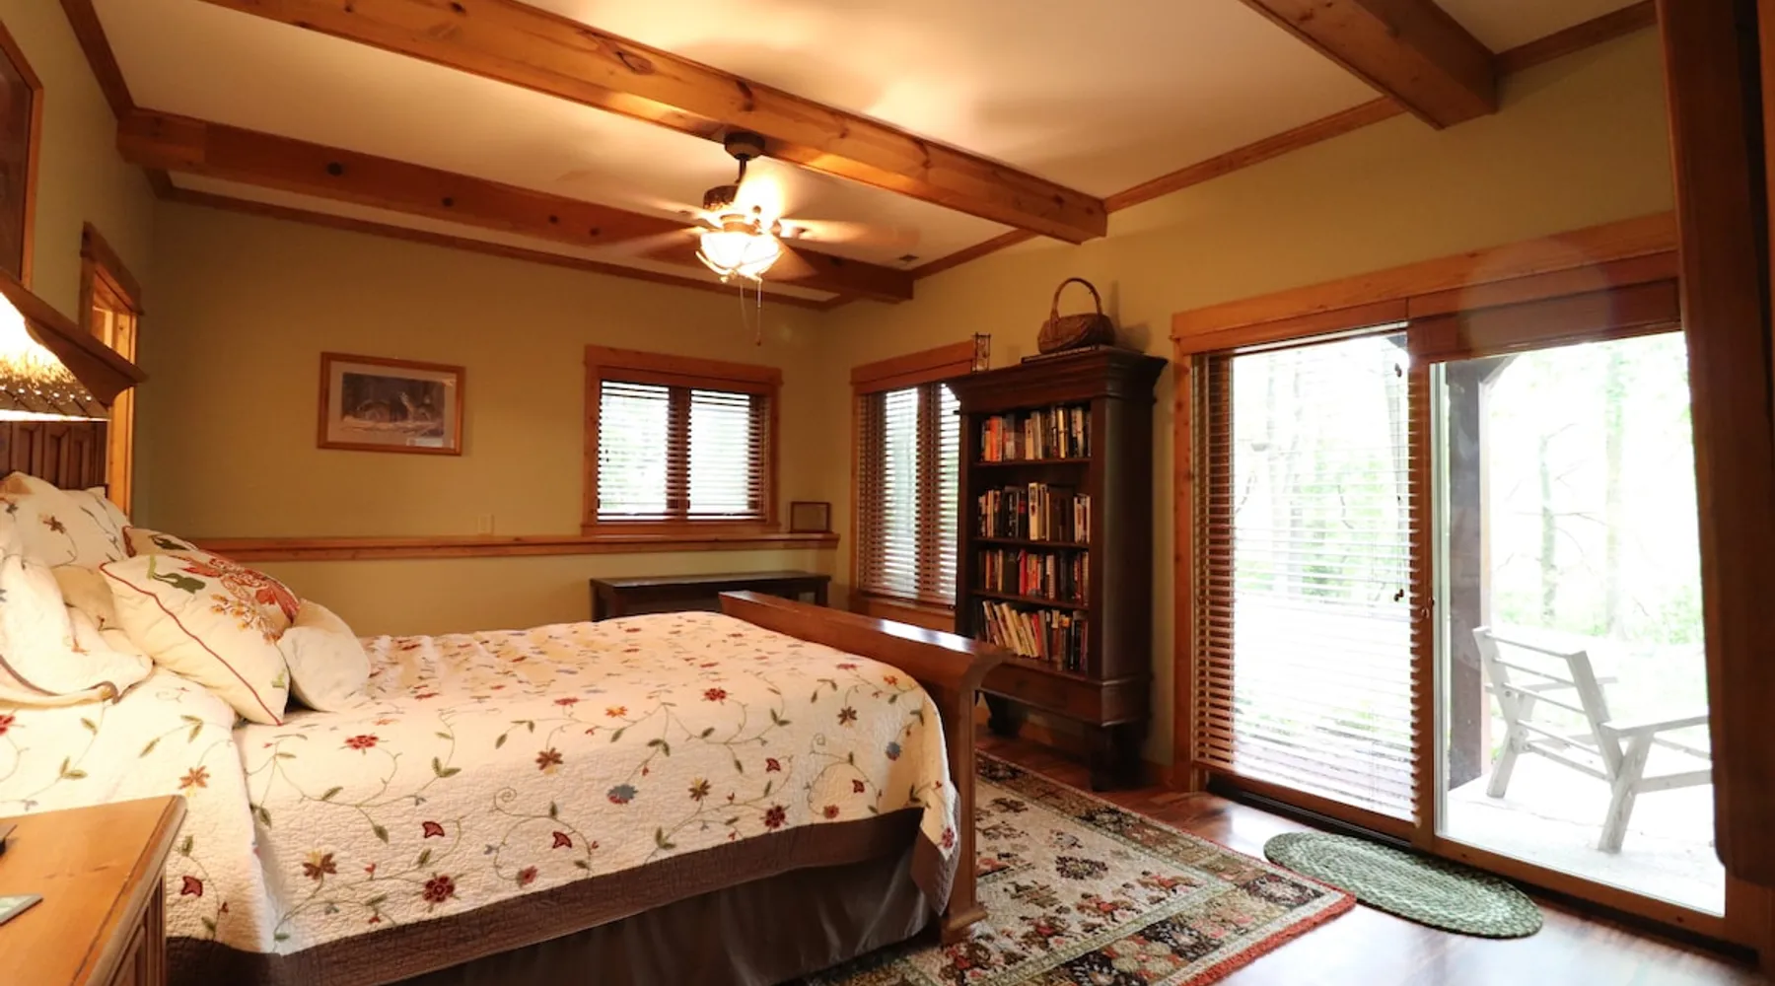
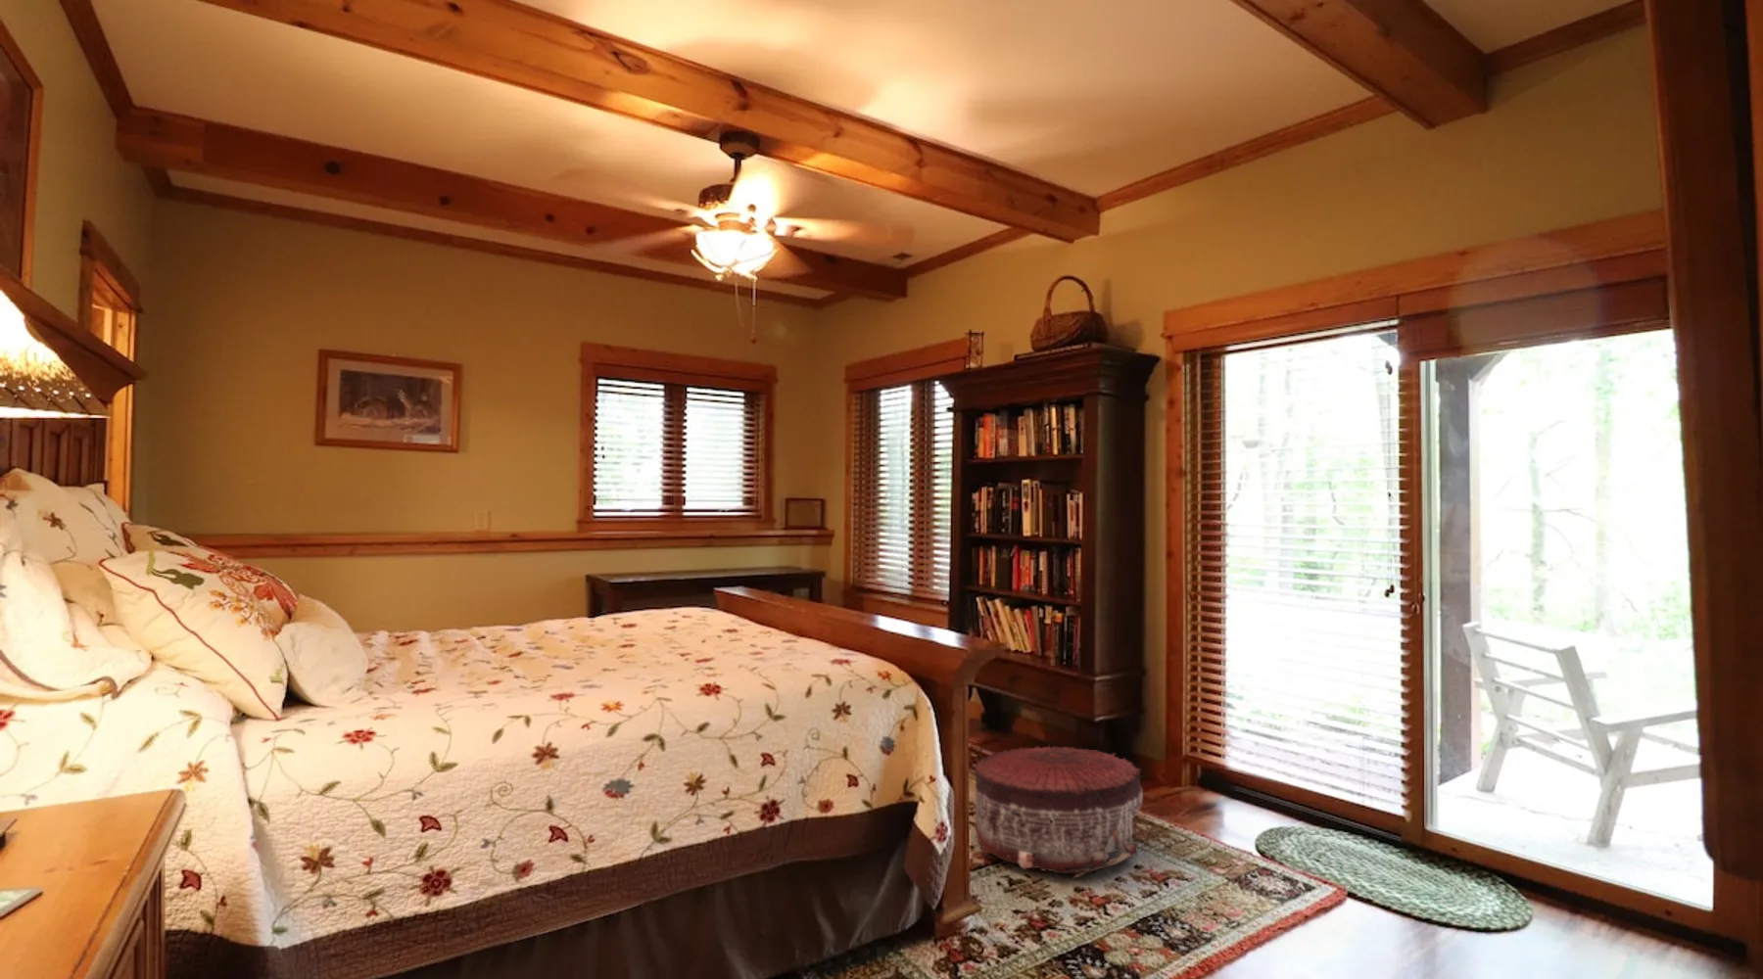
+ pouf [973,744,1144,879]
